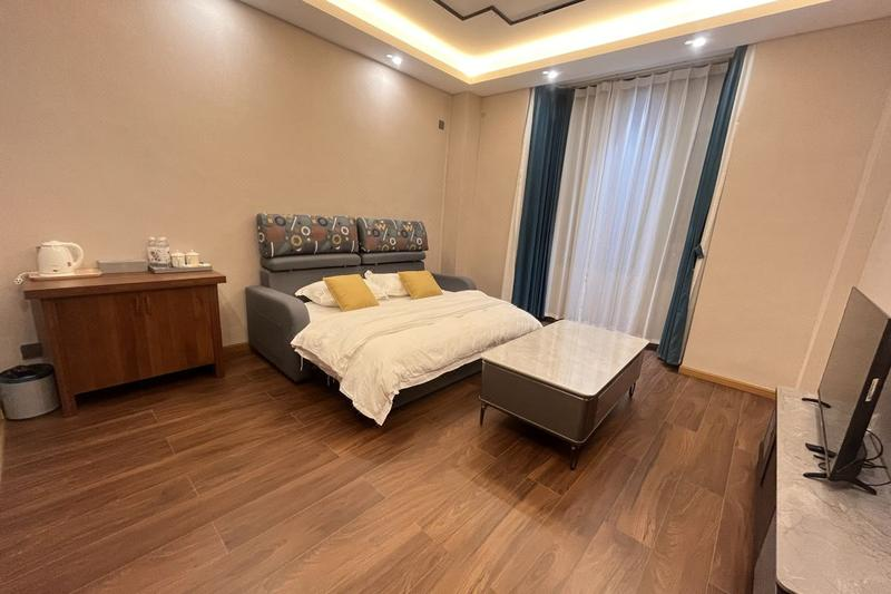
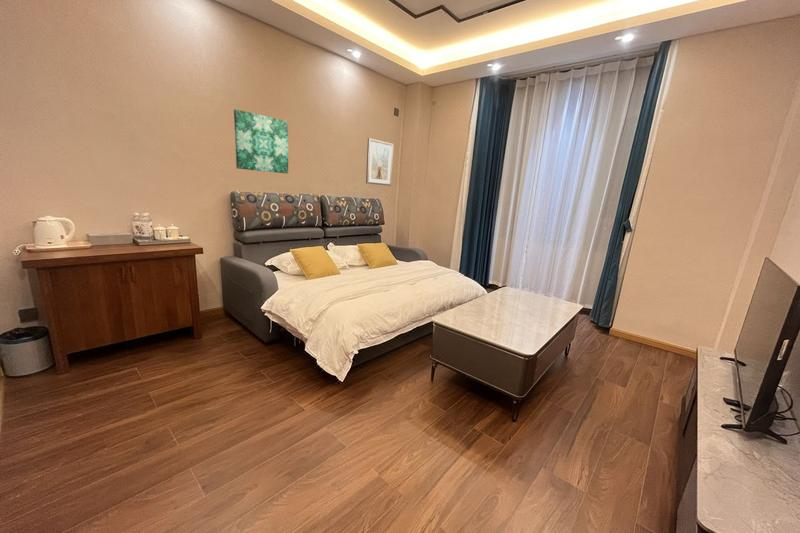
+ wall art [233,108,289,174]
+ picture frame [365,137,395,187]
